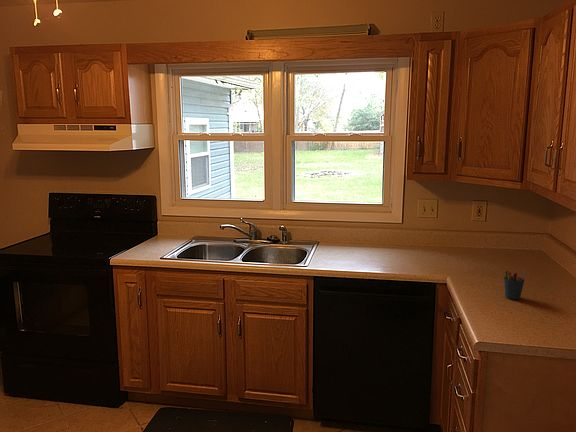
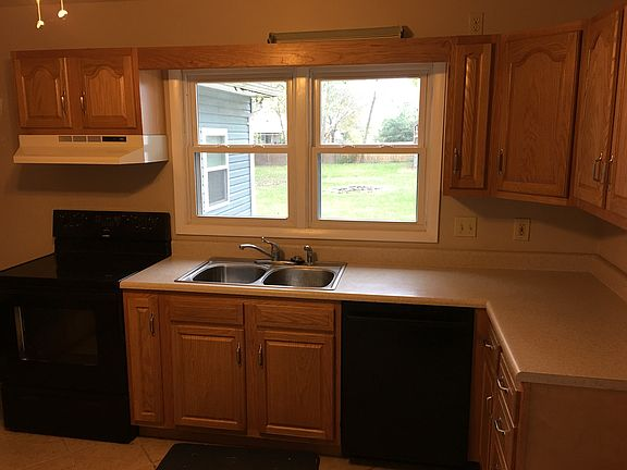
- pen holder [503,269,527,301]
